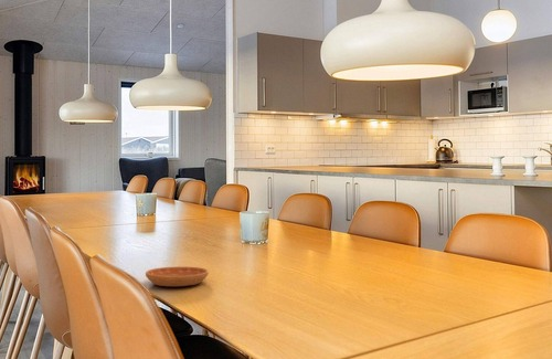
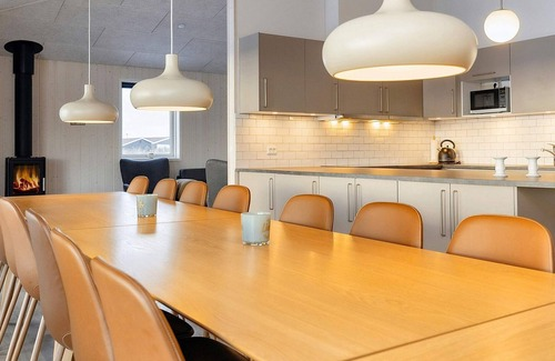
- saucer [145,266,210,287]
